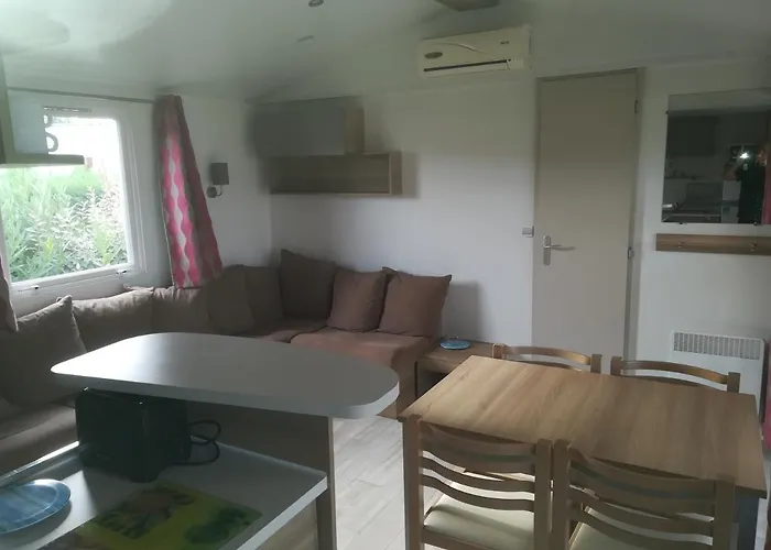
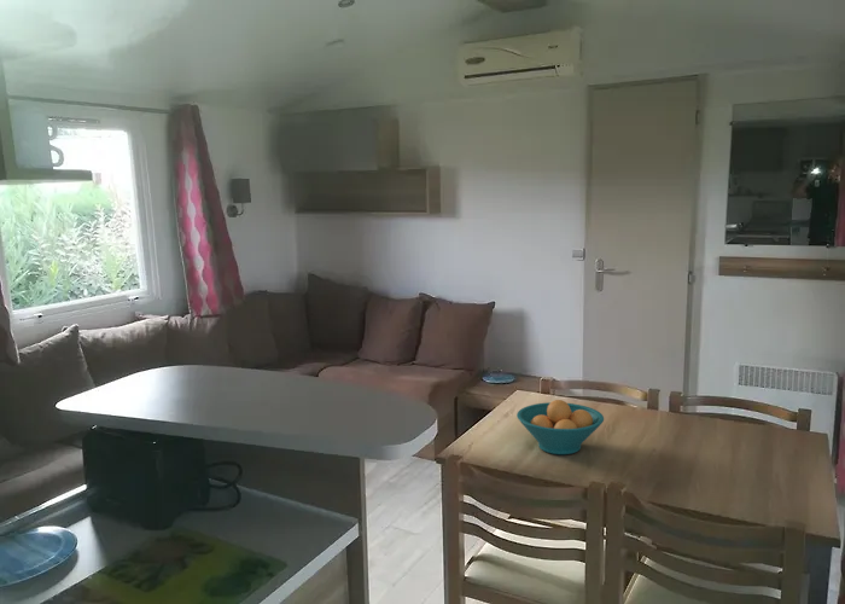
+ fruit bowl [515,399,605,455]
